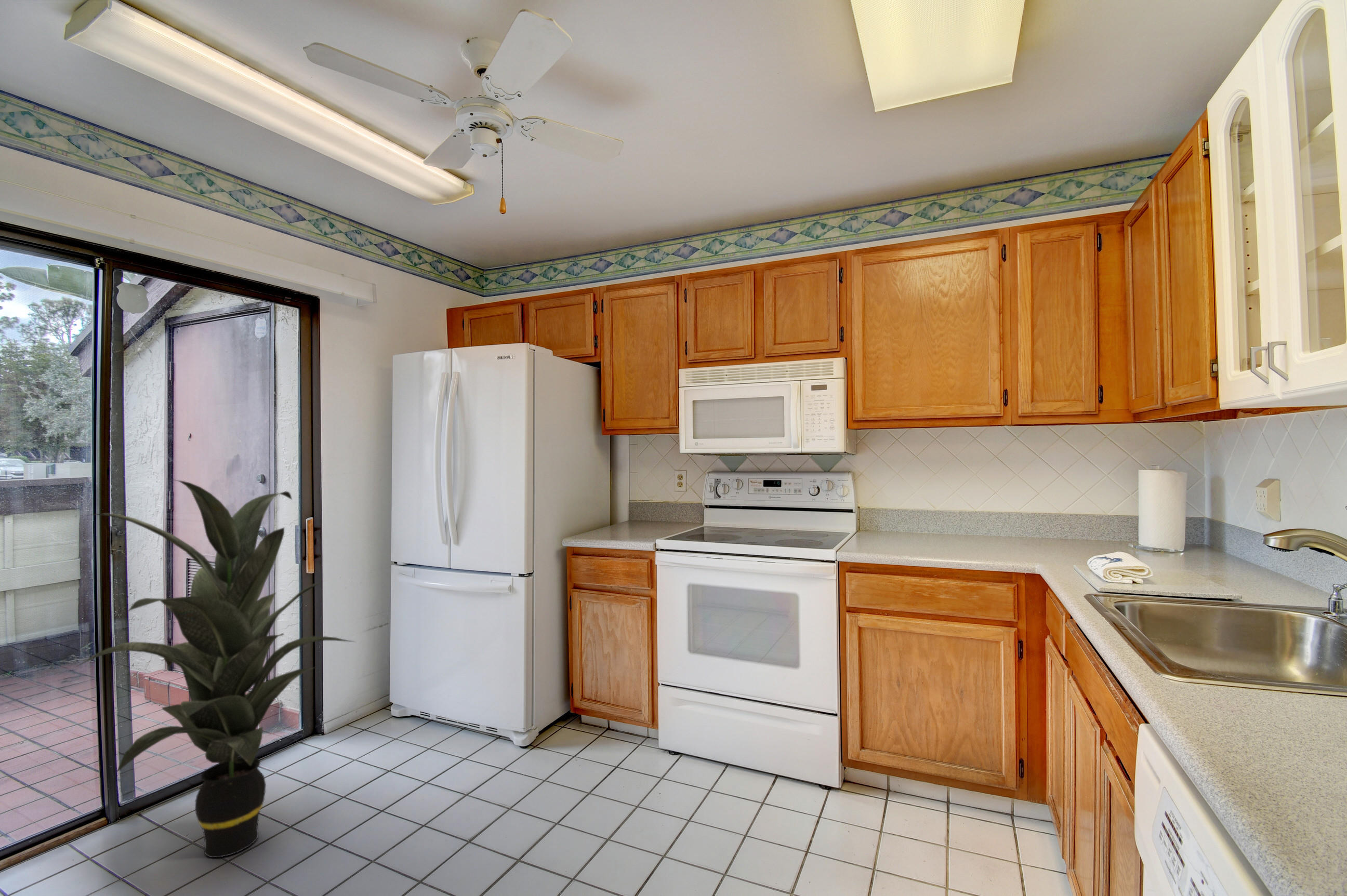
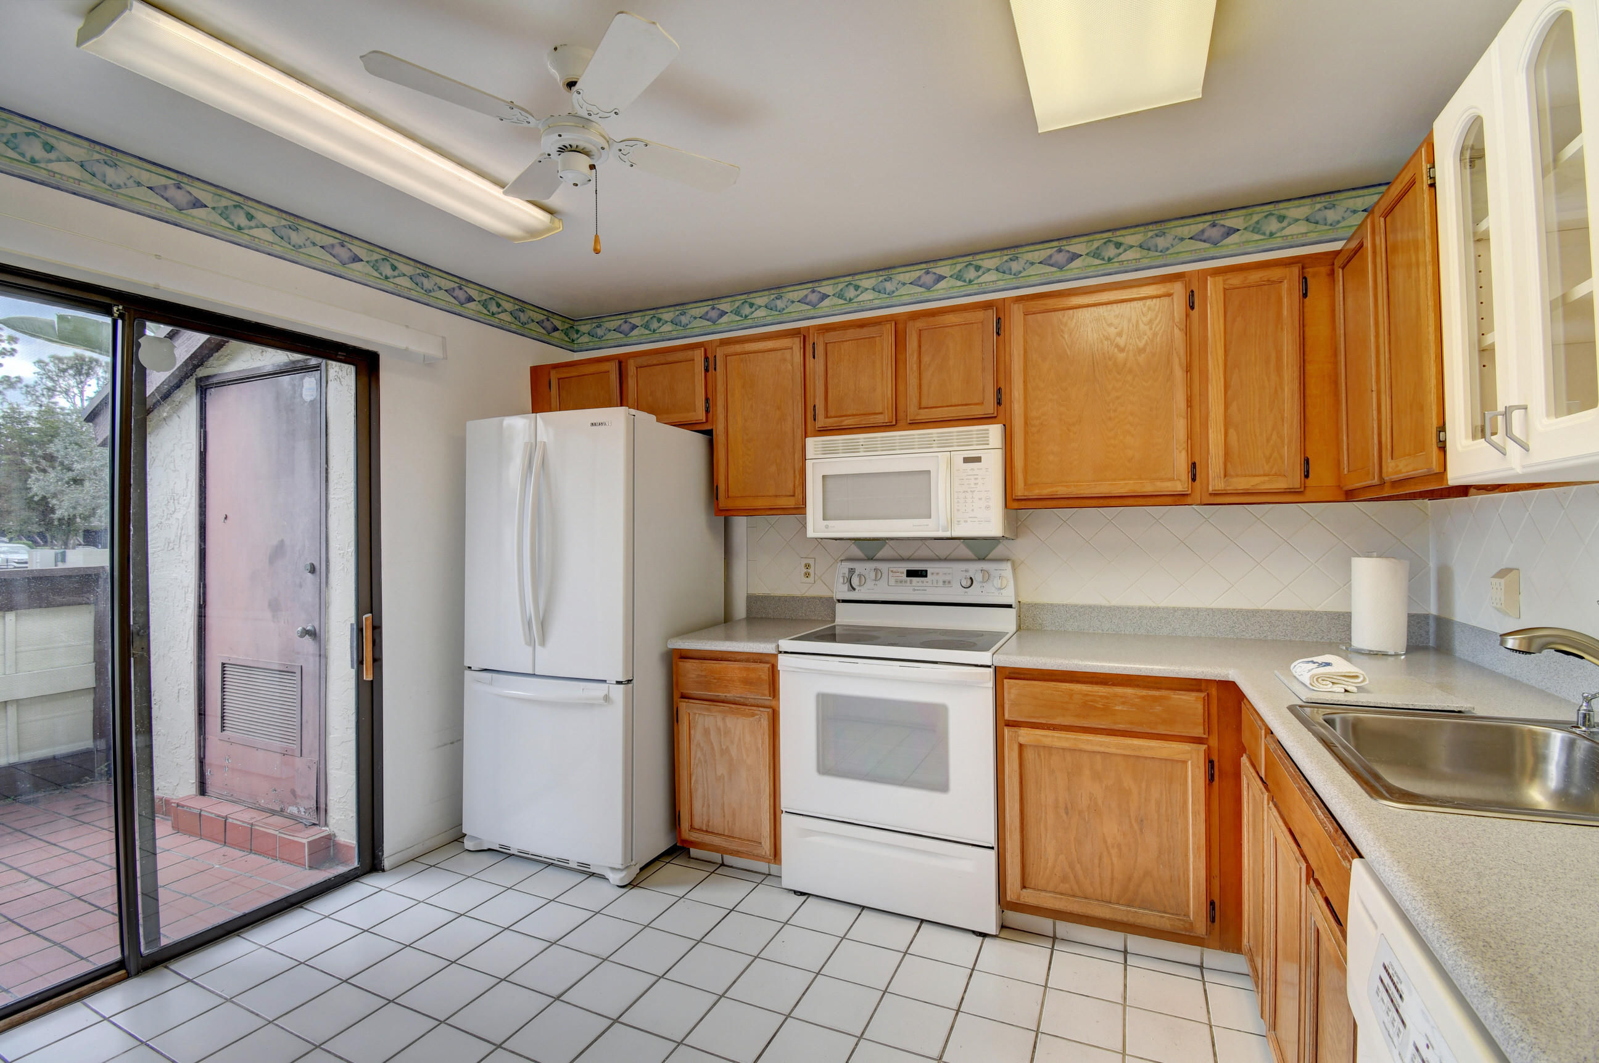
- indoor plant [75,478,356,858]
